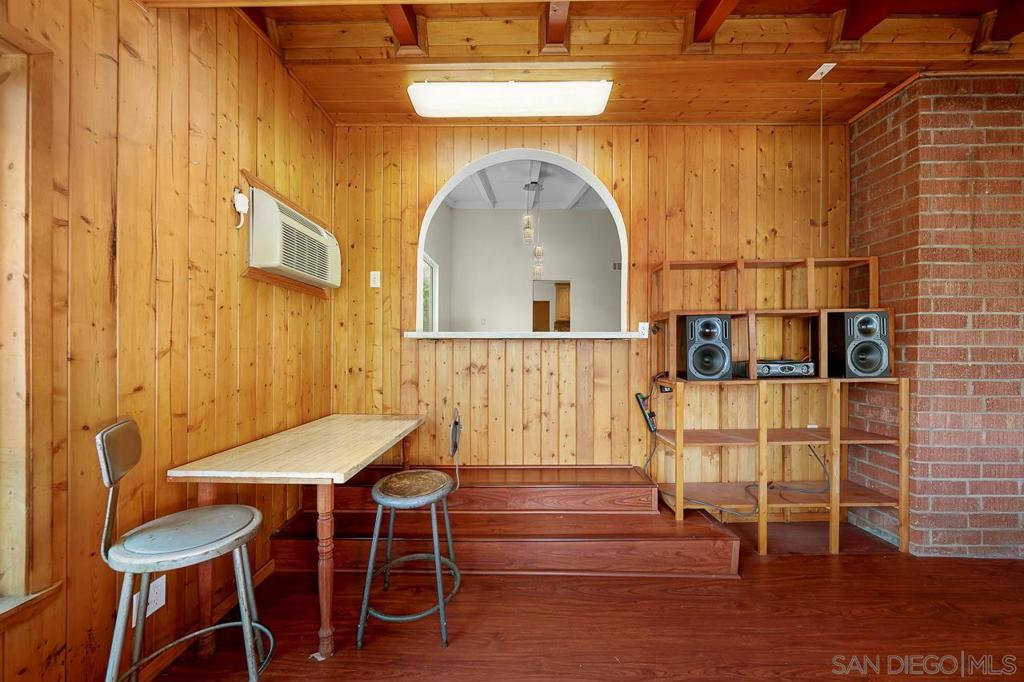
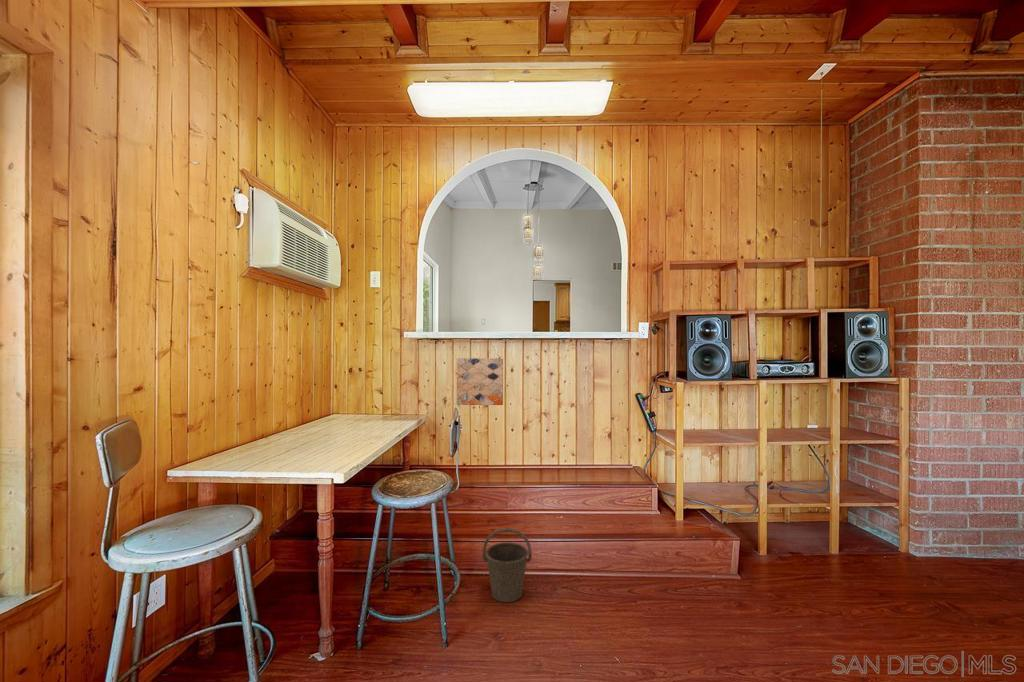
+ wall art [456,357,504,406]
+ bucket [481,527,533,603]
